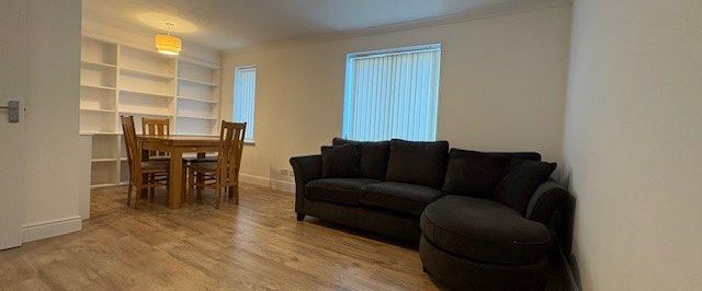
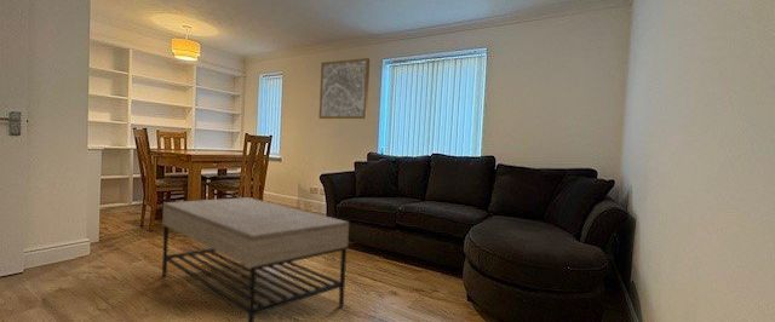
+ coffee table [161,196,350,322]
+ wall art [317,57,371,120]
